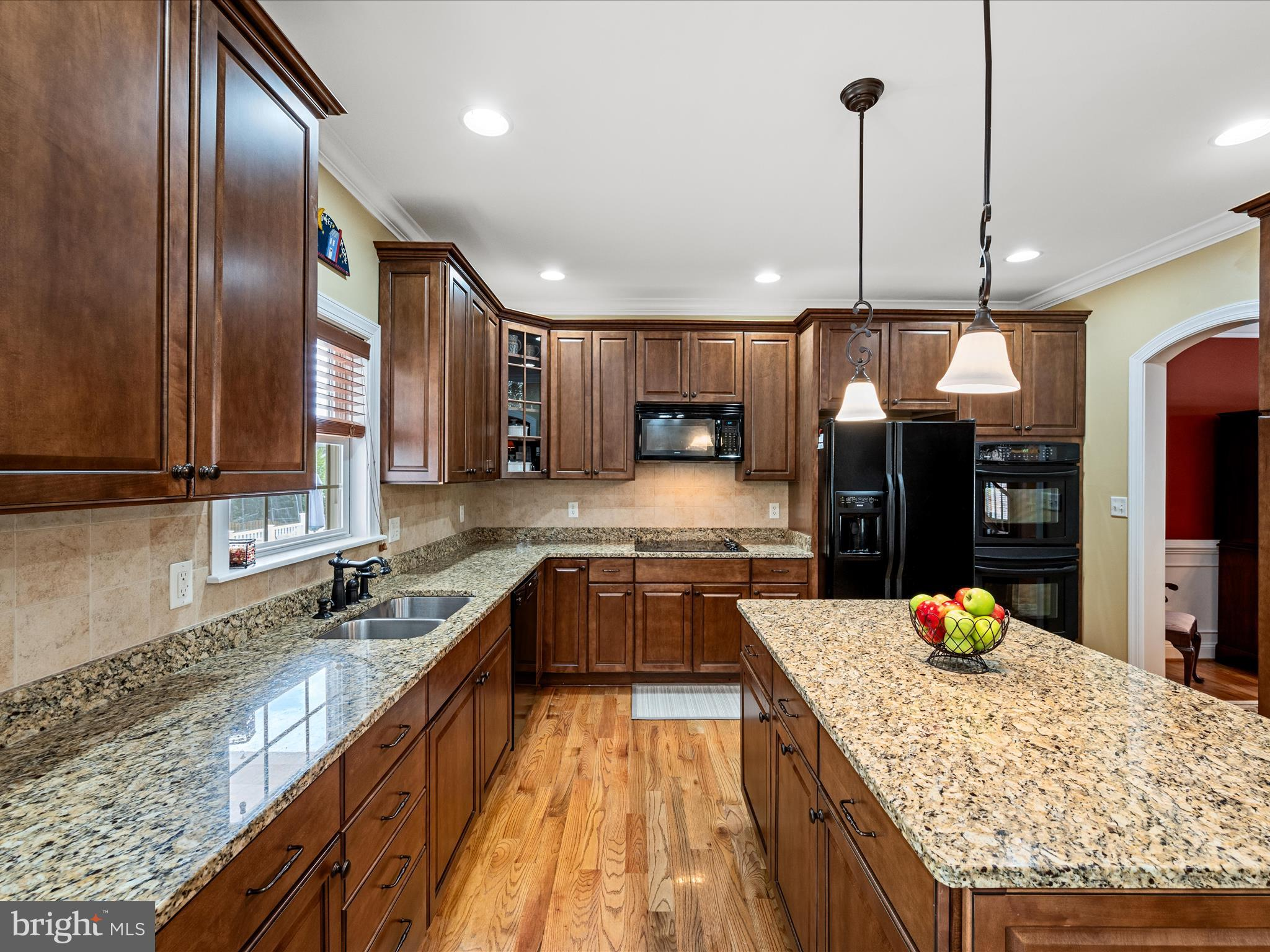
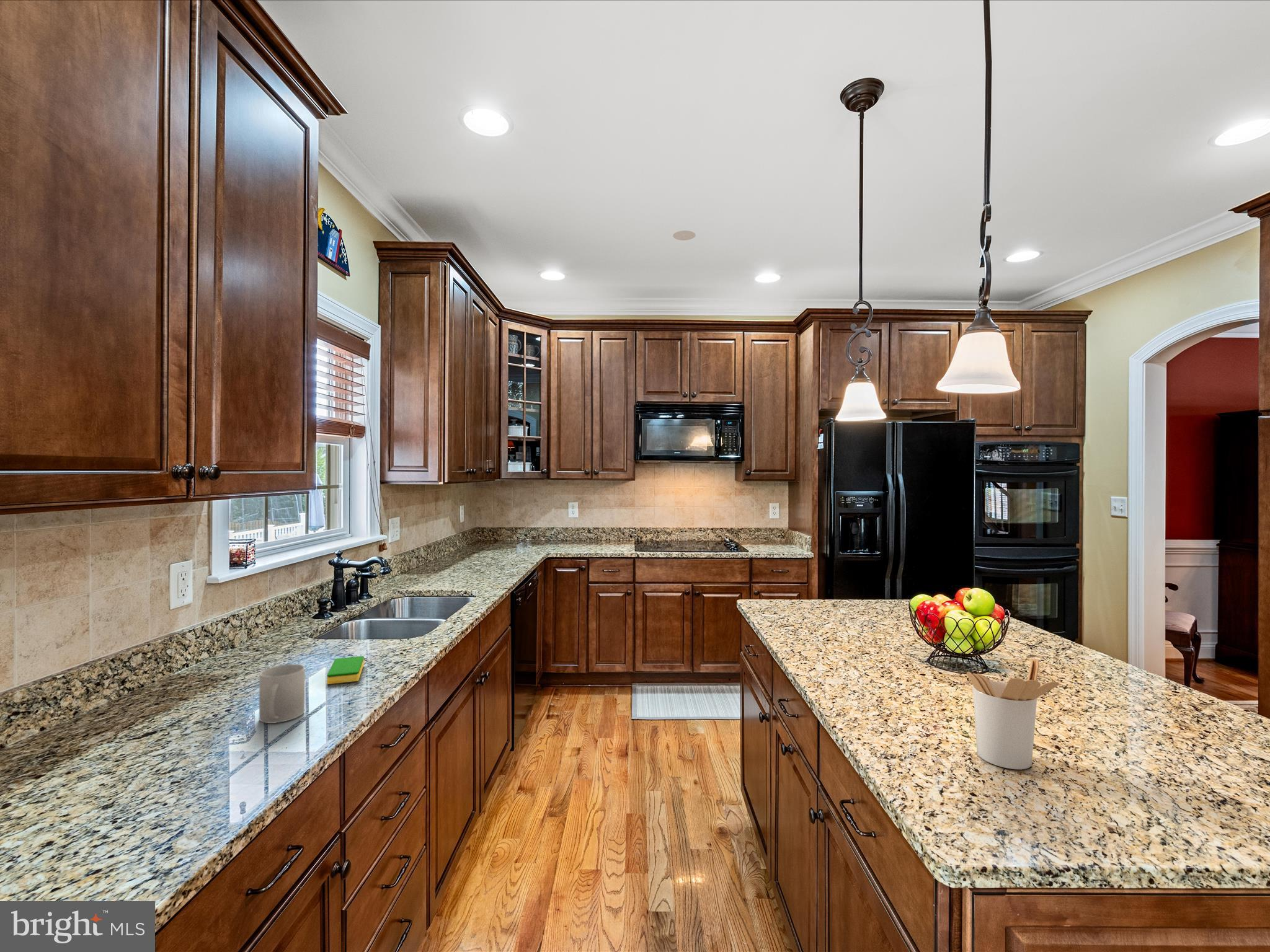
+ utensil holder [966,658,1060,770]
+ smoke detector [672,230,696,241]
+ dish sponge [326,656,365,685]
+ mug [259,664,306,724]
